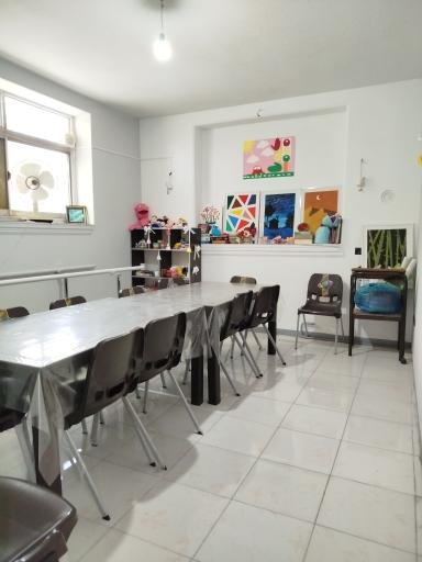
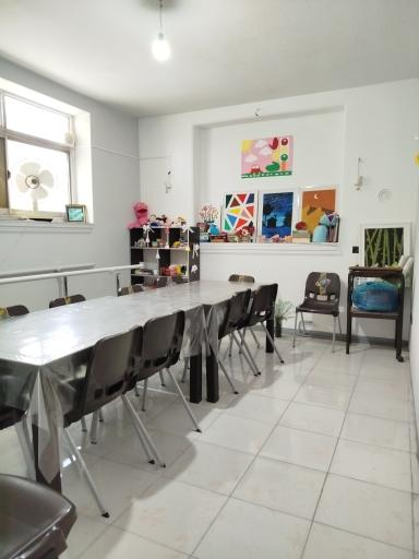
+ potted plant [274,298,297,338]
